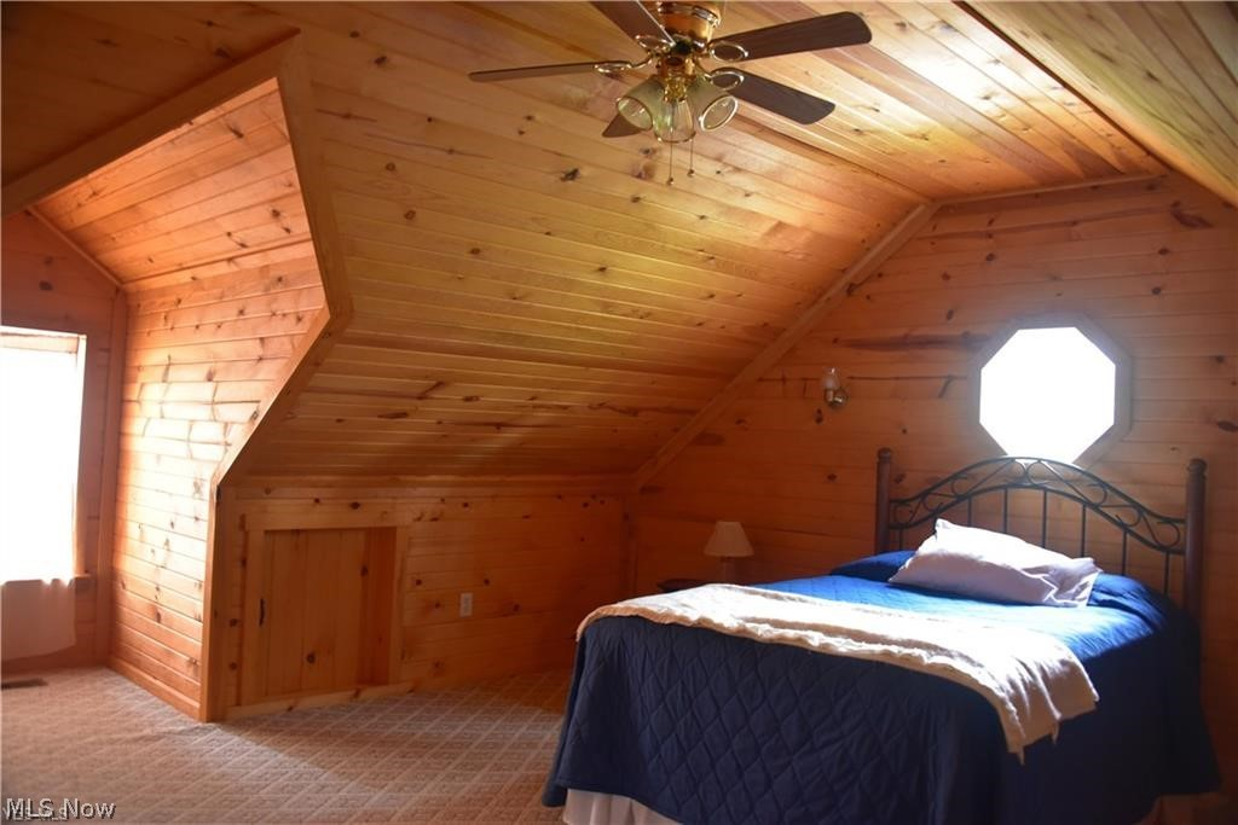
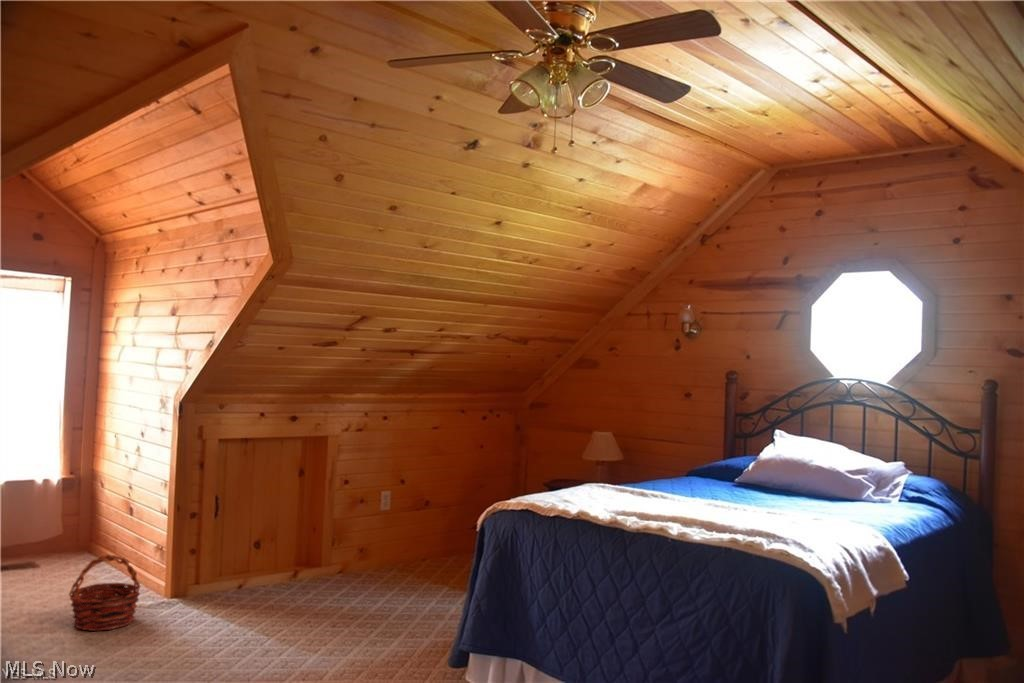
+ basket [68,553,142,632]
